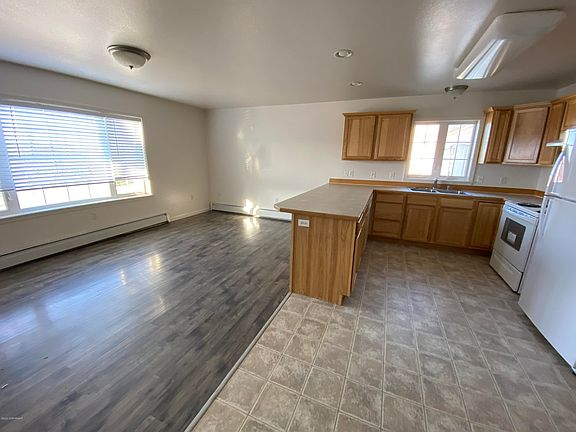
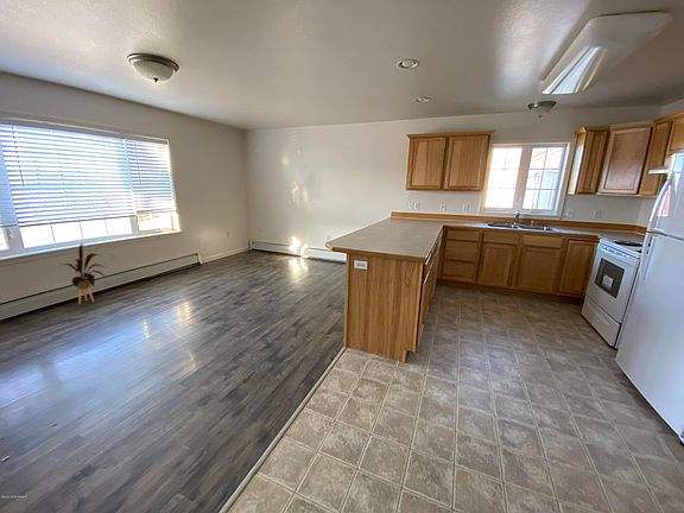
+ house plant [58,242,108,305]
